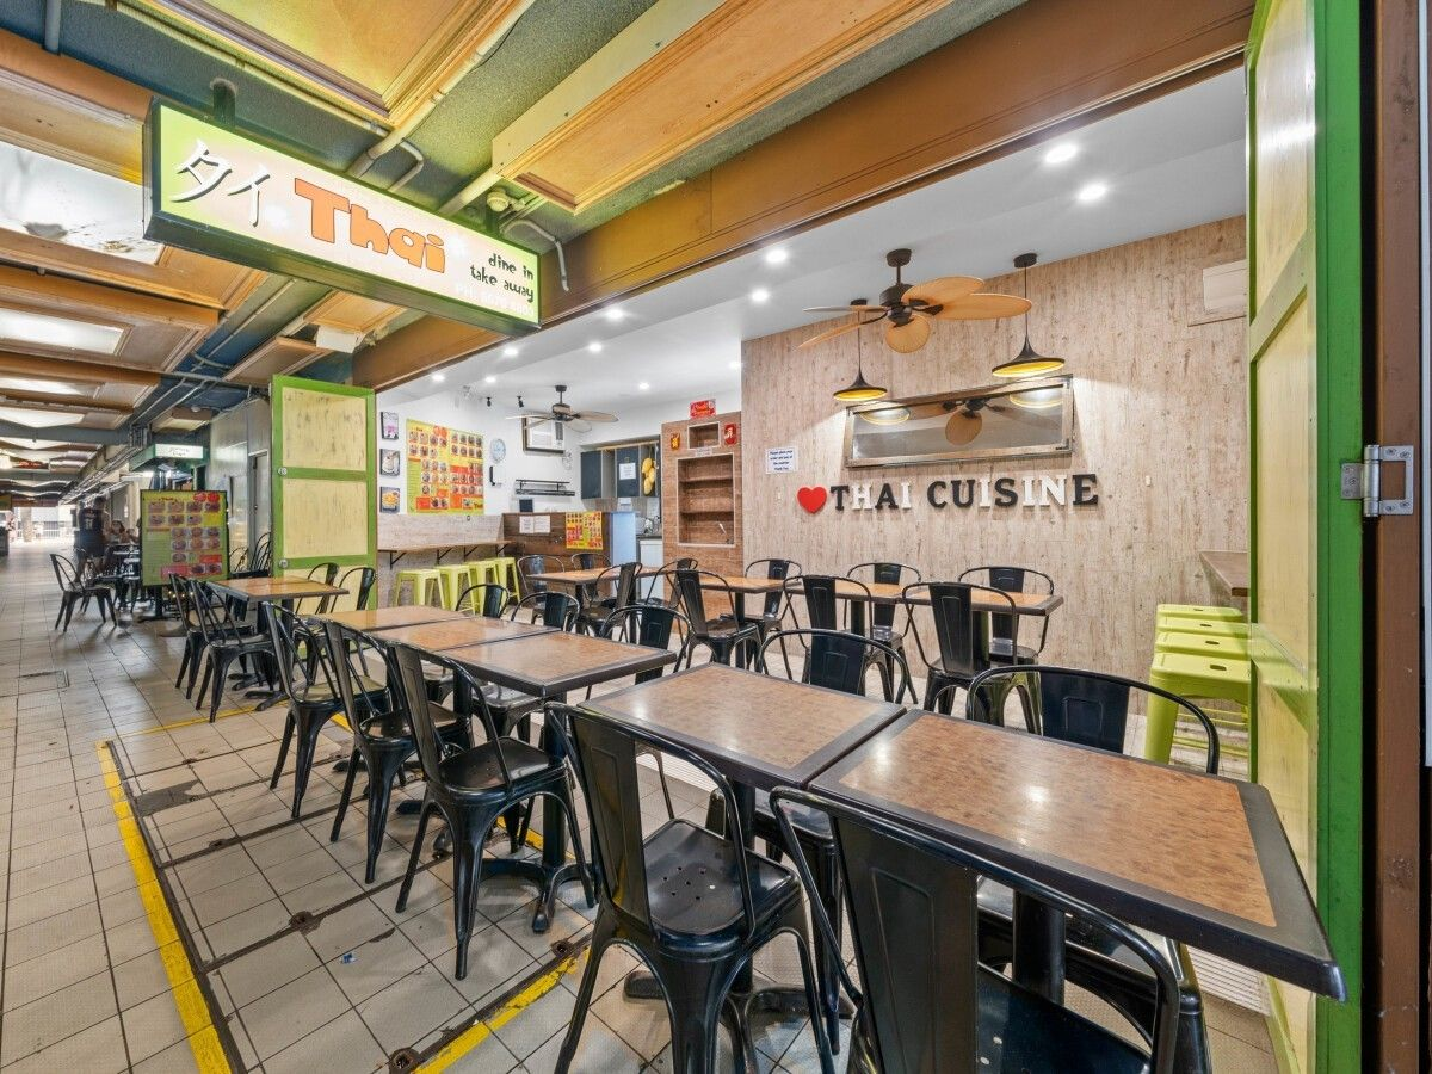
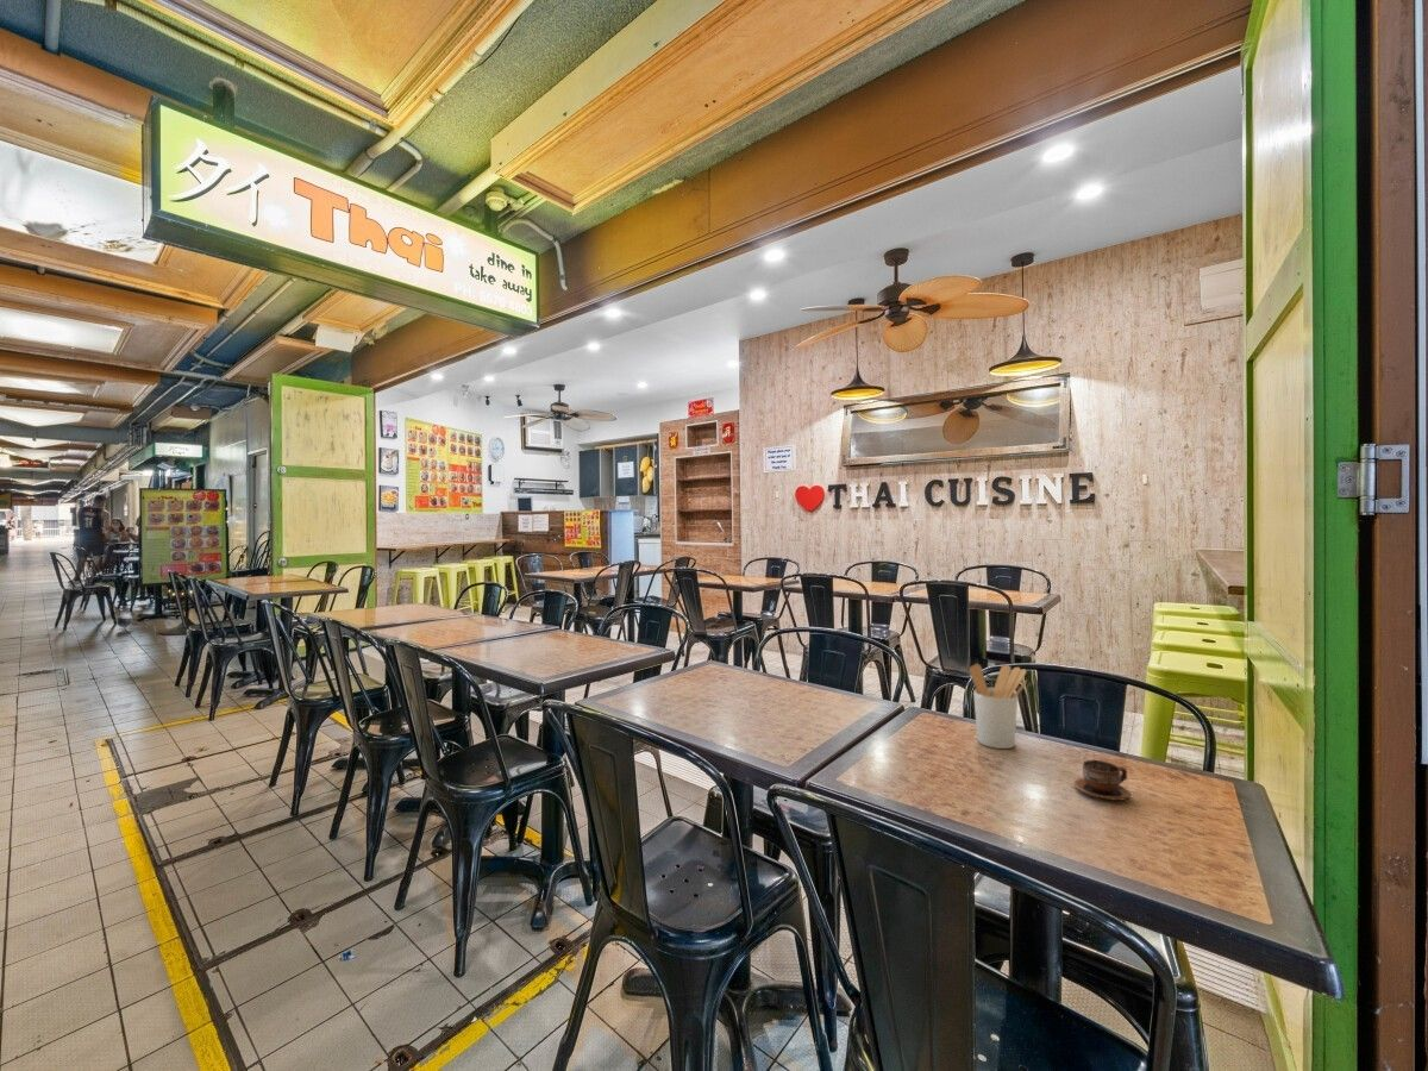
+ utensil holder [969,663,1028,750]
+ cup [1073,759,1133,802]
